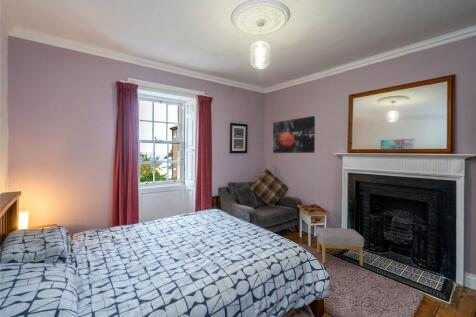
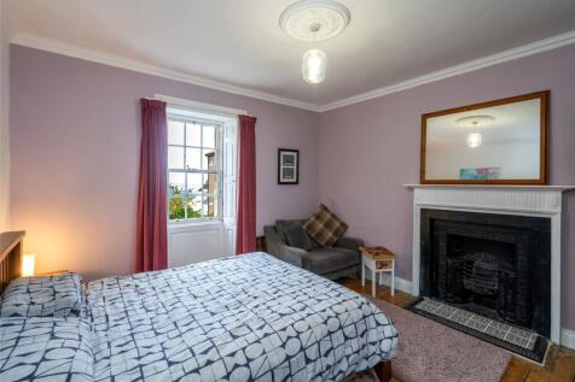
- footstool [315,226,365,267]
- wall art [272,115,316,154]
